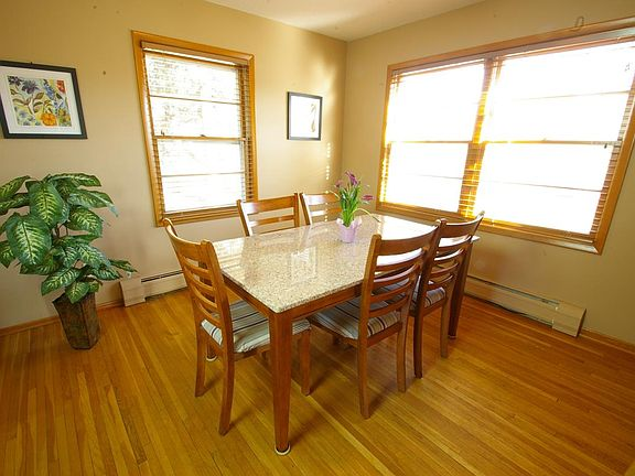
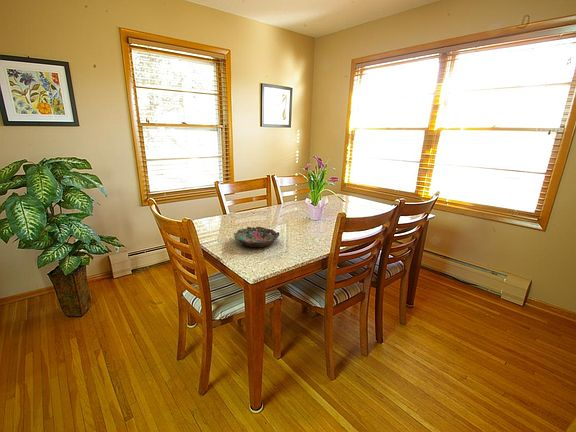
+ bowl [233,226,280,248]
